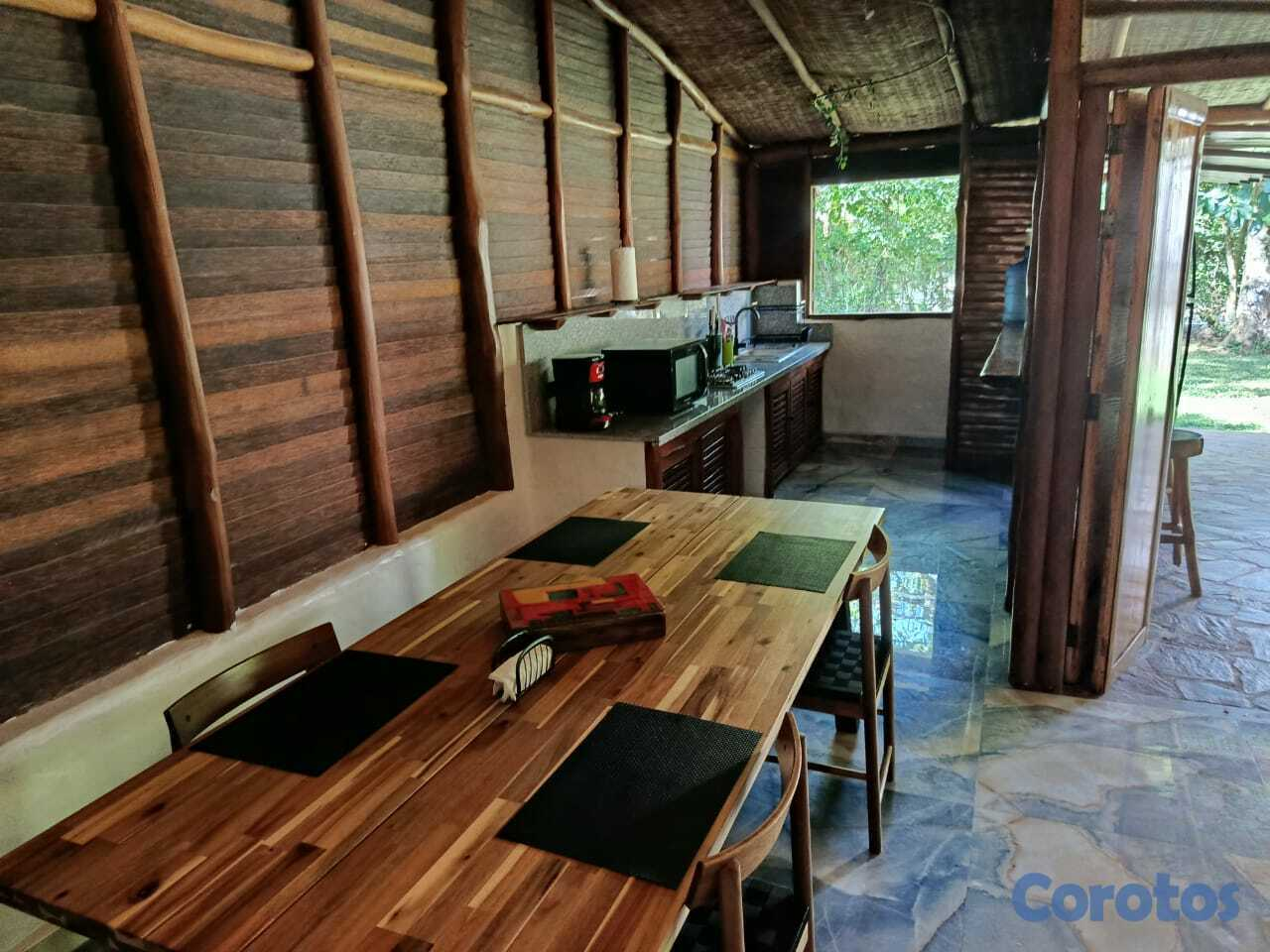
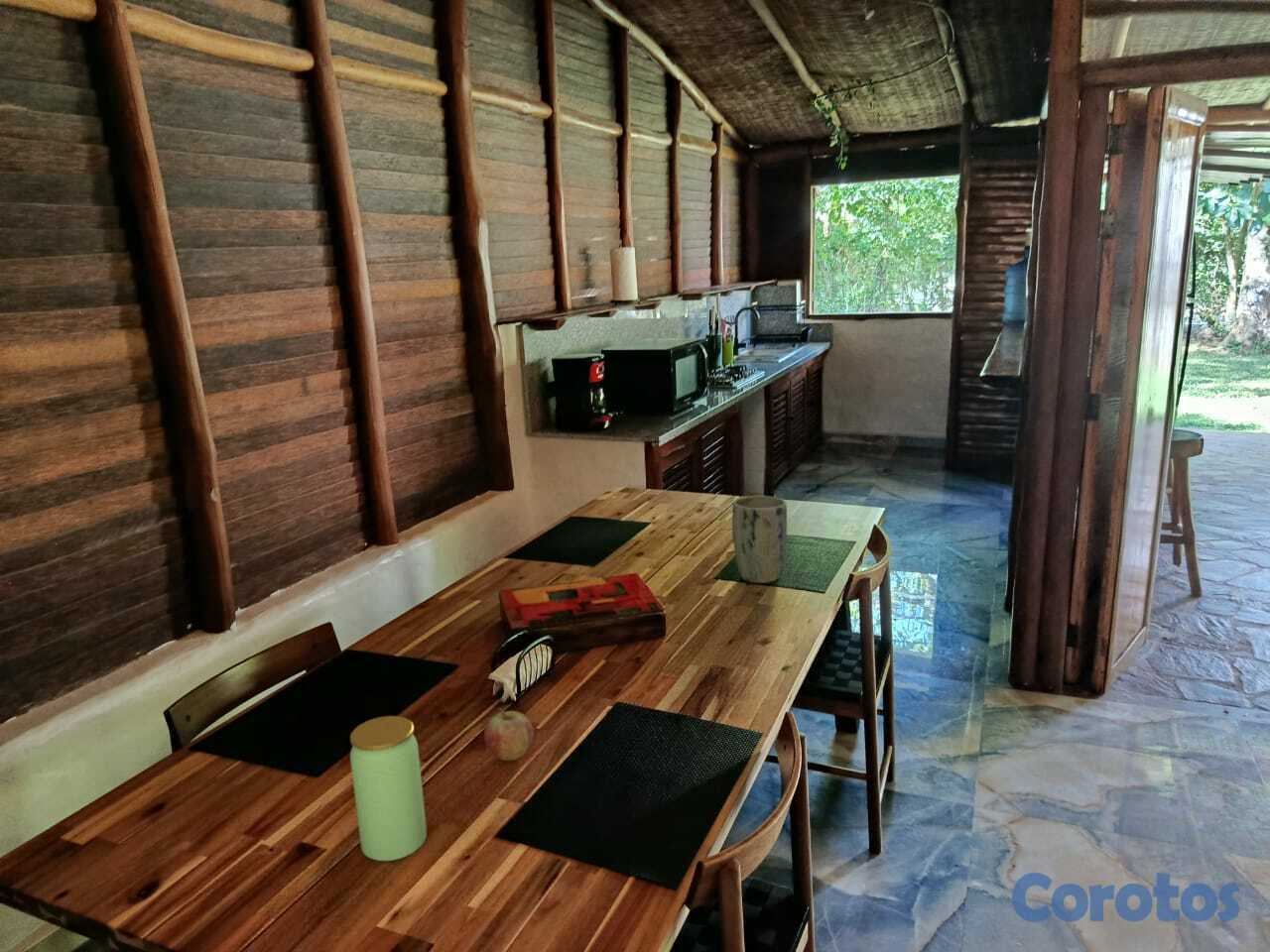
+ fruit [483,706,535,762]
+ jar [349,715,428,862]
+ plant pot [731,495,788,584]
